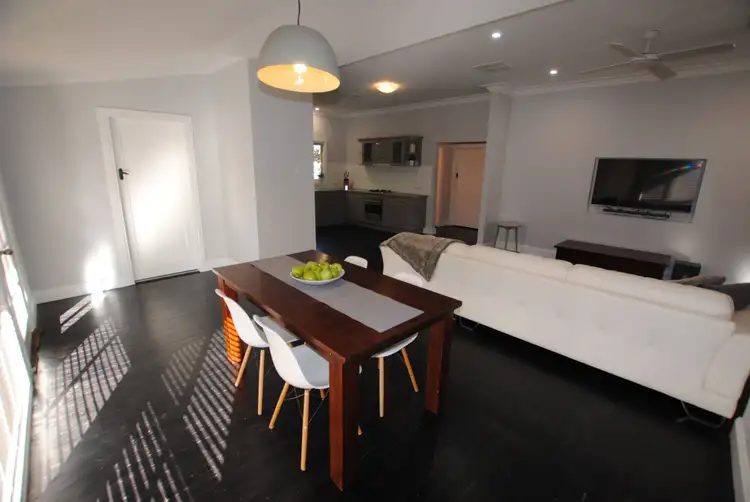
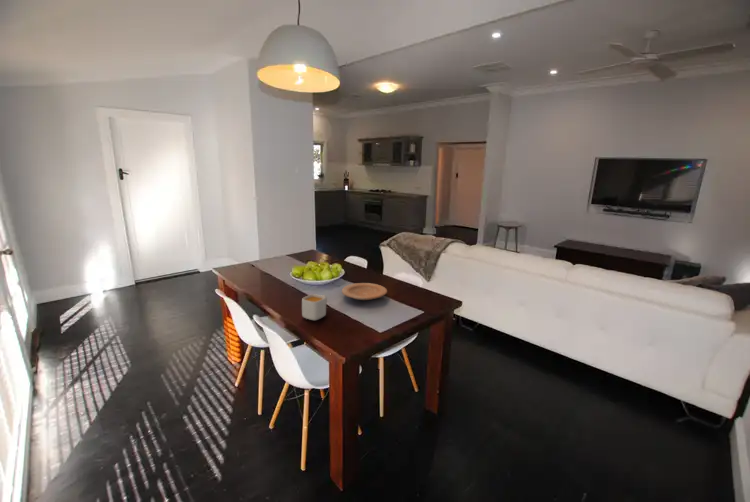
+ mug [301,293,328,321]
+ plate [341,282,388,301]
